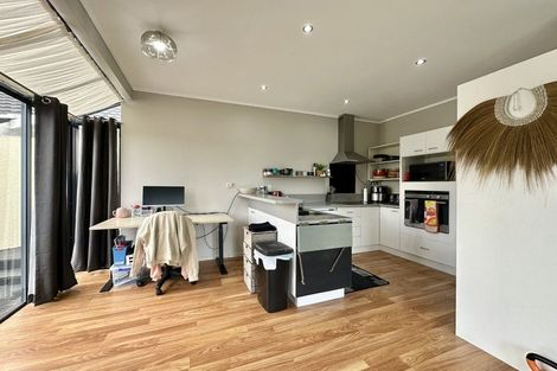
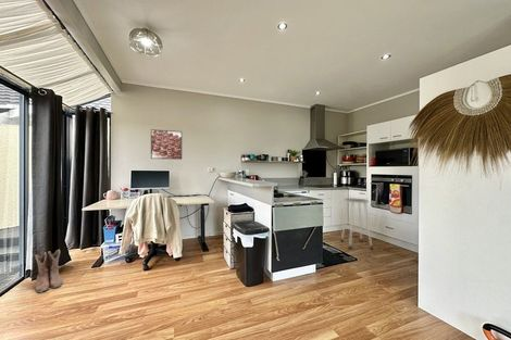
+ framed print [150,128,183,161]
+ boots [34,249,64,293]
+ stool [339,198,374,250]
